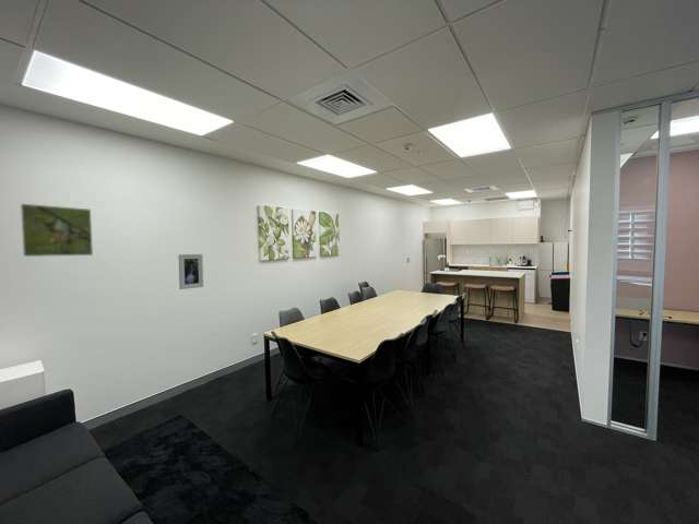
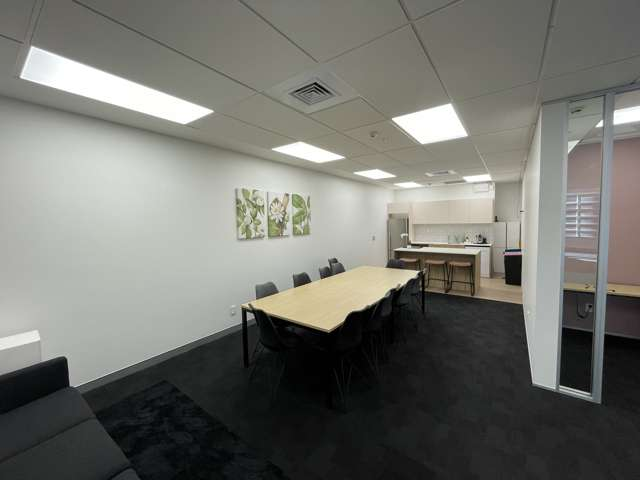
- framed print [178,253,204,290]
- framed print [20,203,94,258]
